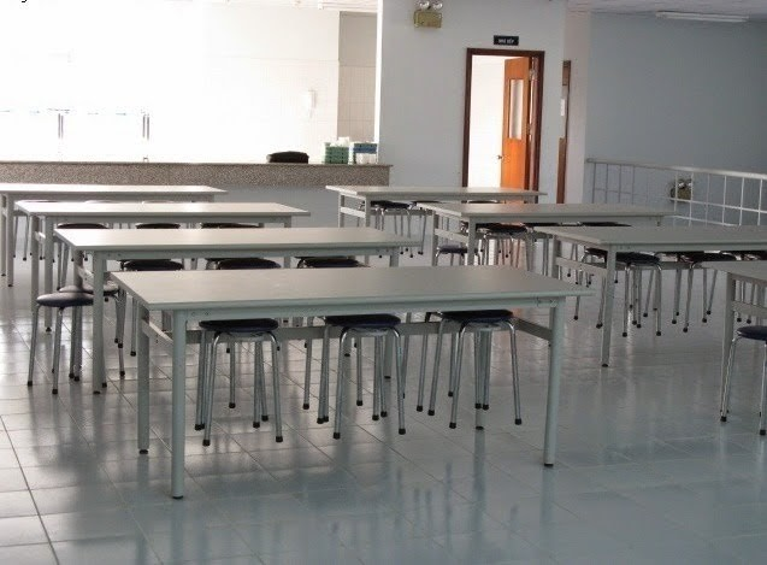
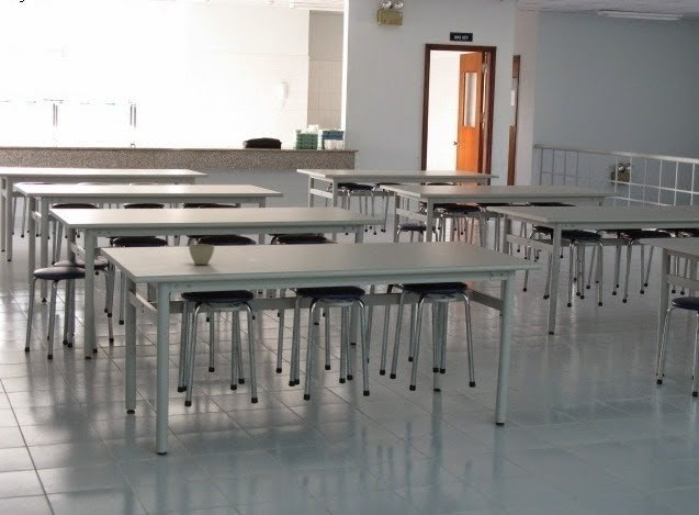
+ flower pot [188,244,216,266]
